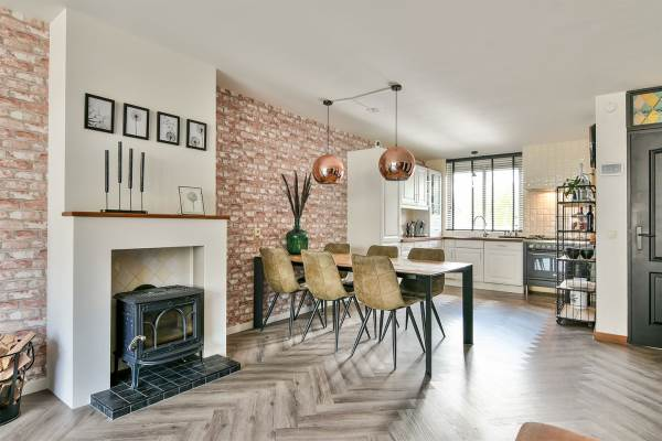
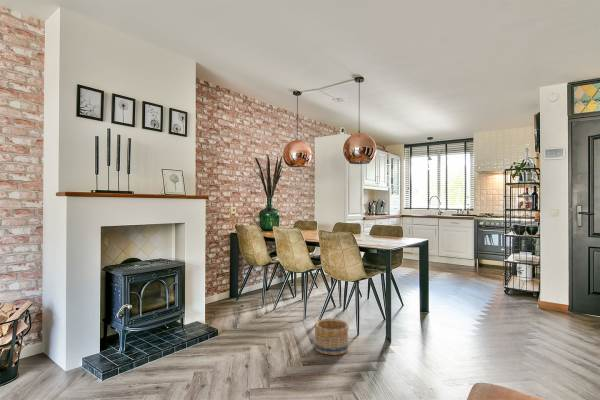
+ basket [314,318,350,356]
